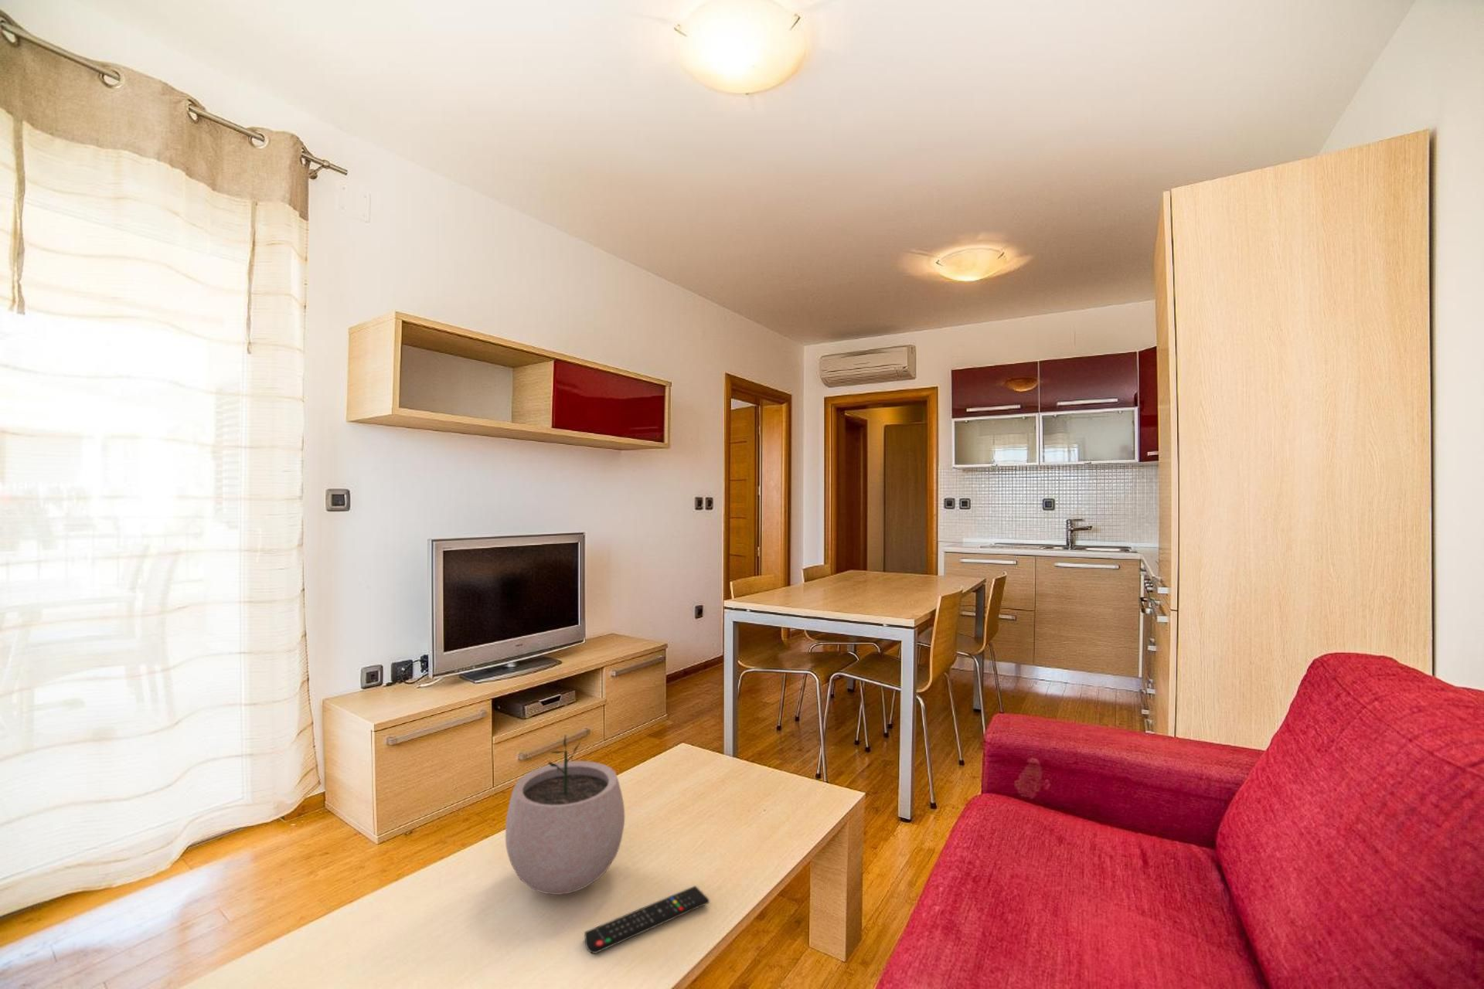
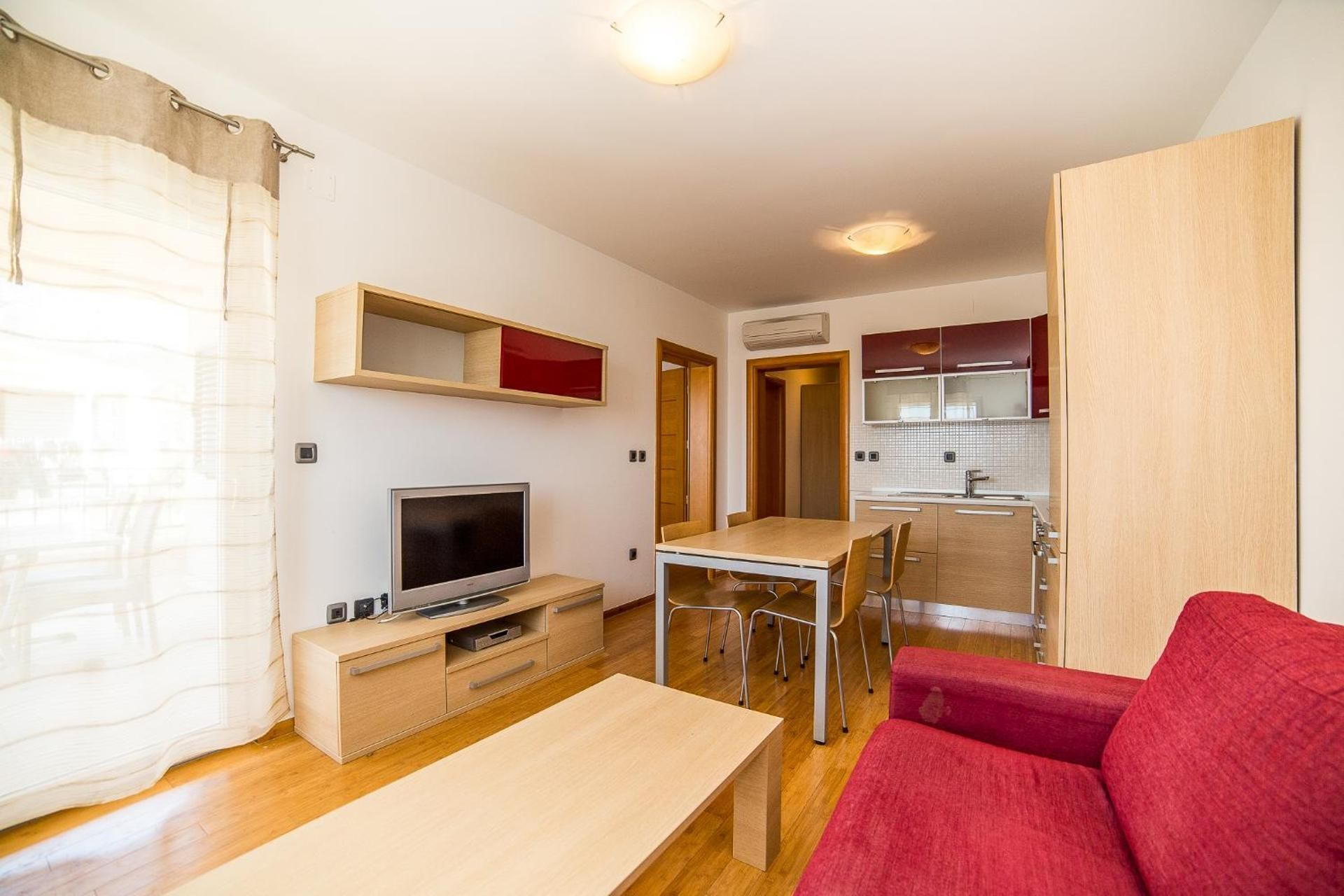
- remote control [584,885,710,955]
- plant pot [505,734,625,895]
